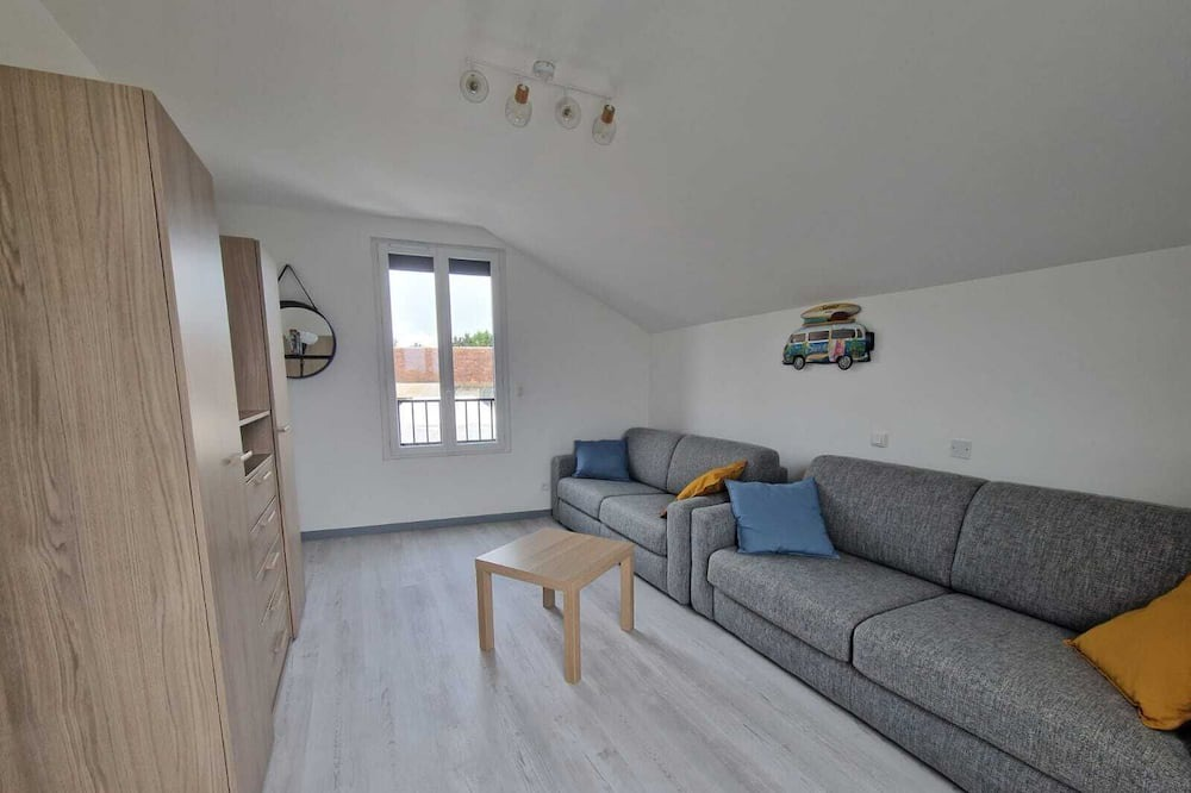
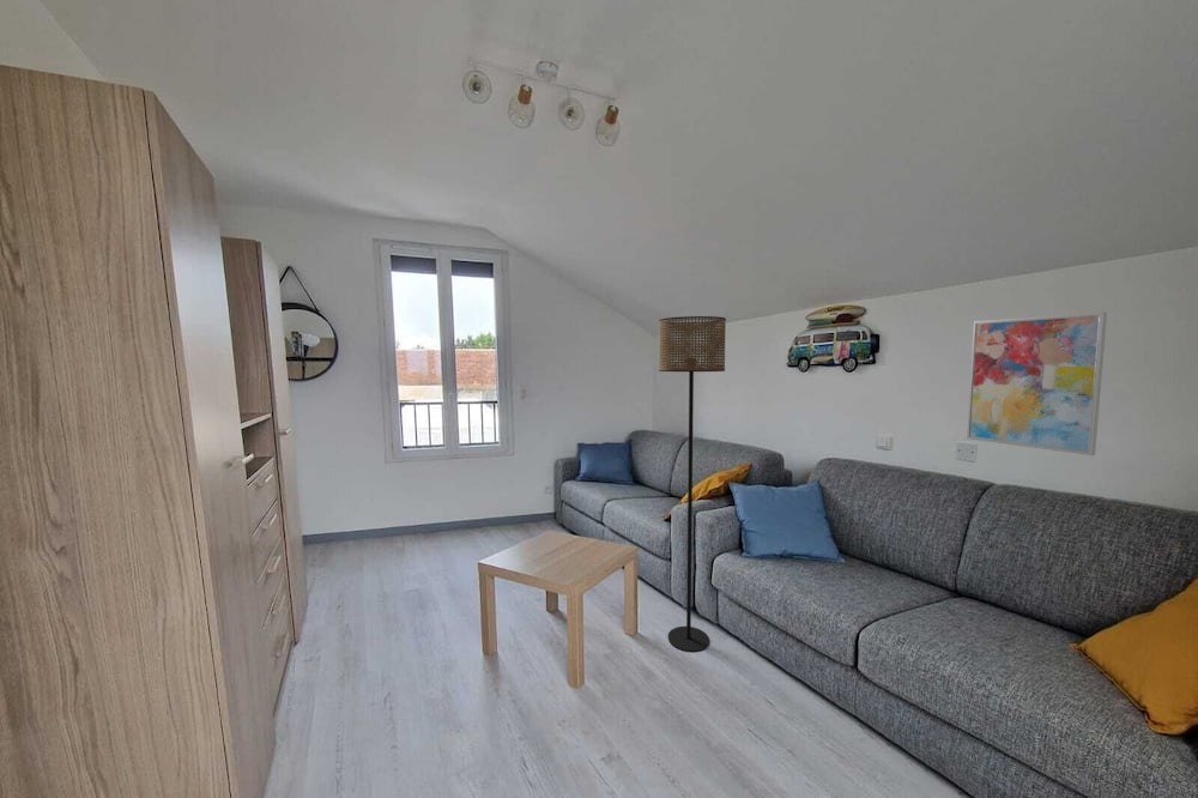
+ floor lamp [658,315,727,653]
+ wall art [966,310,1108,457]
